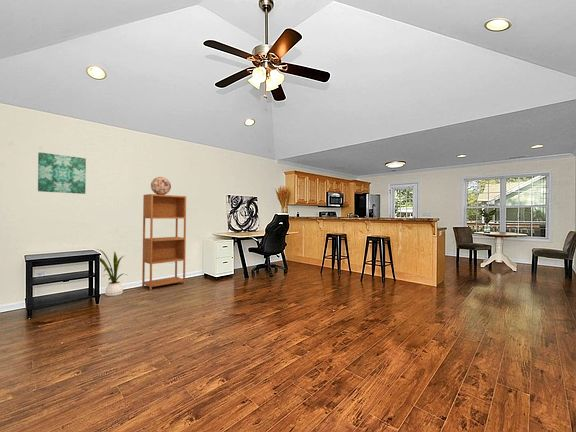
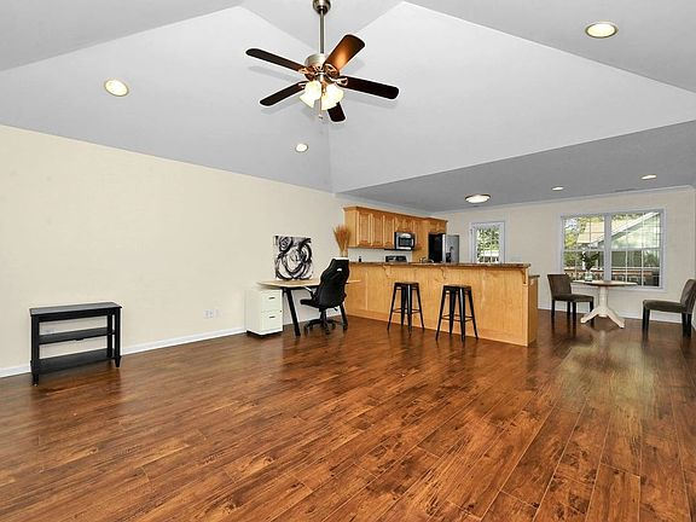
- decorative globe [150,176,172,195]
- wall art [37,151,87,195]
- bookcase [141,193,187,291]
- house plant [96,248,128,297]
